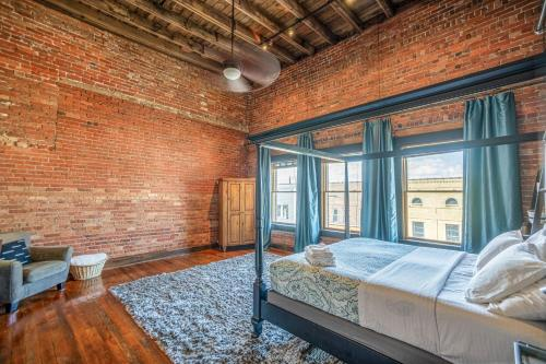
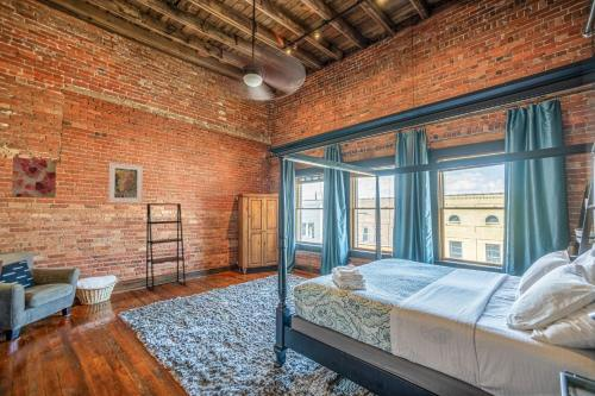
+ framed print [107,162,144,203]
+ wall art [11,156,57,199]
+ shelving unit [145,202,187,293]
